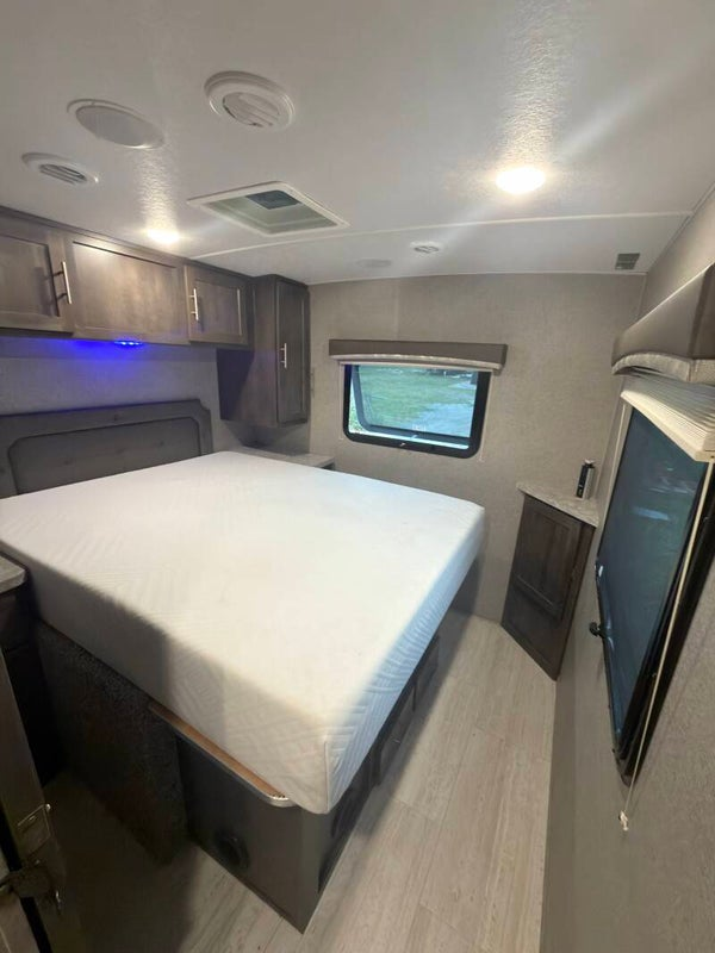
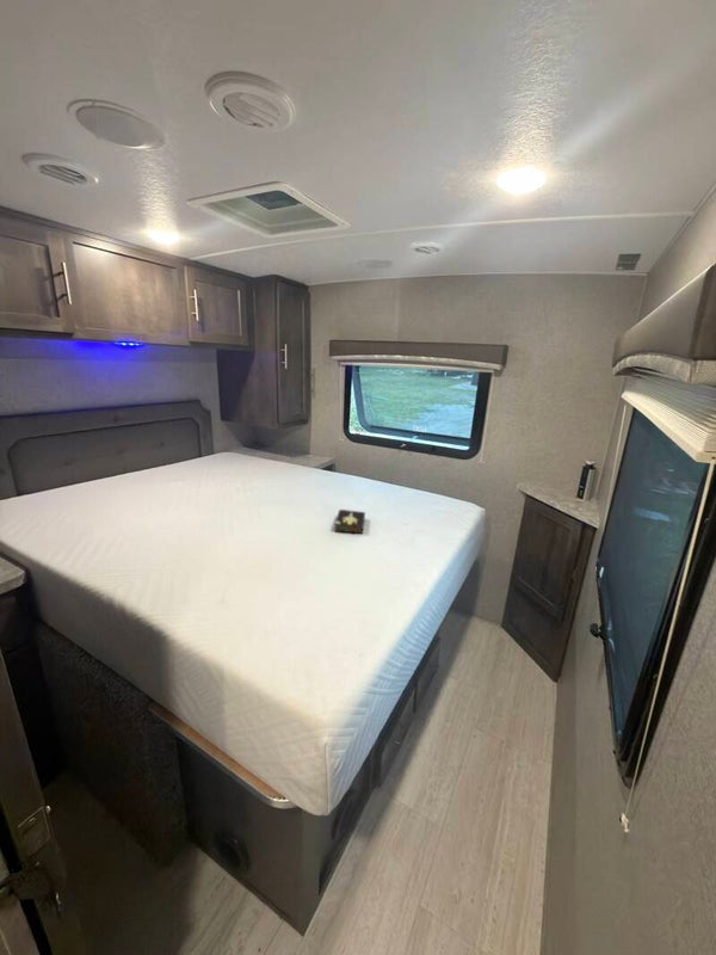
+ hardback book [333,507,366,535]
